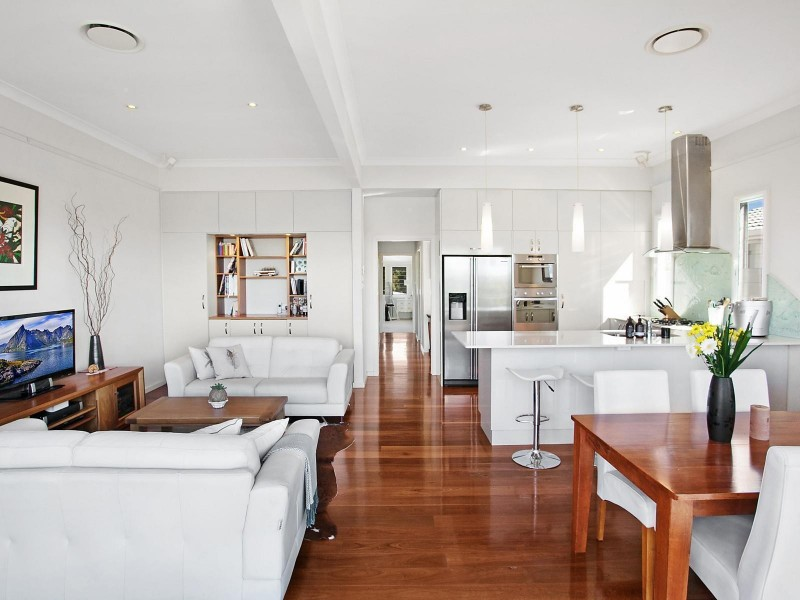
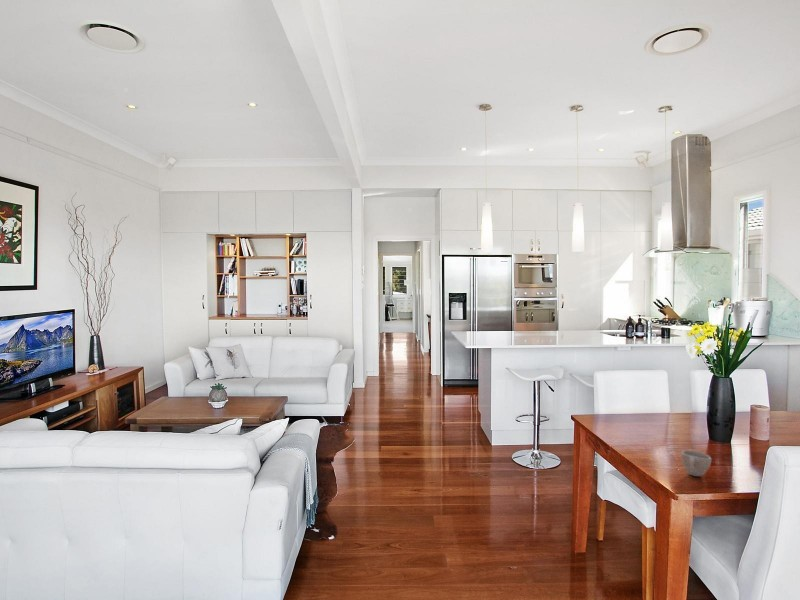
+ cup [680,449,712,477]
